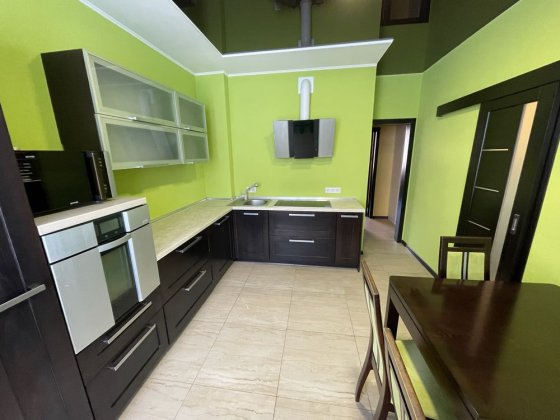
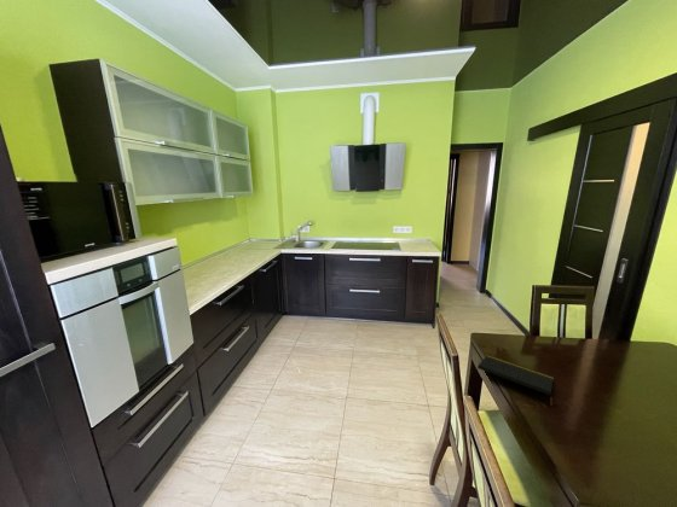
+ notepad [476,354,555,396]
